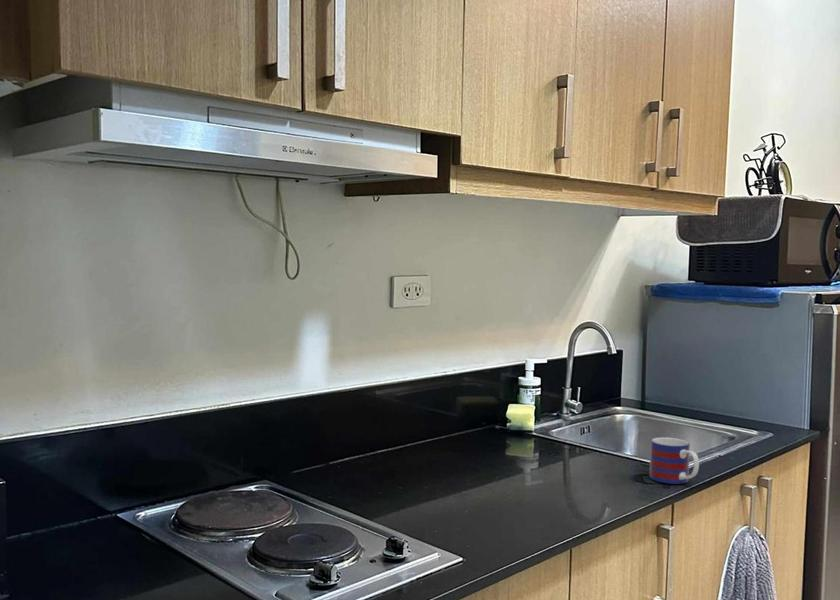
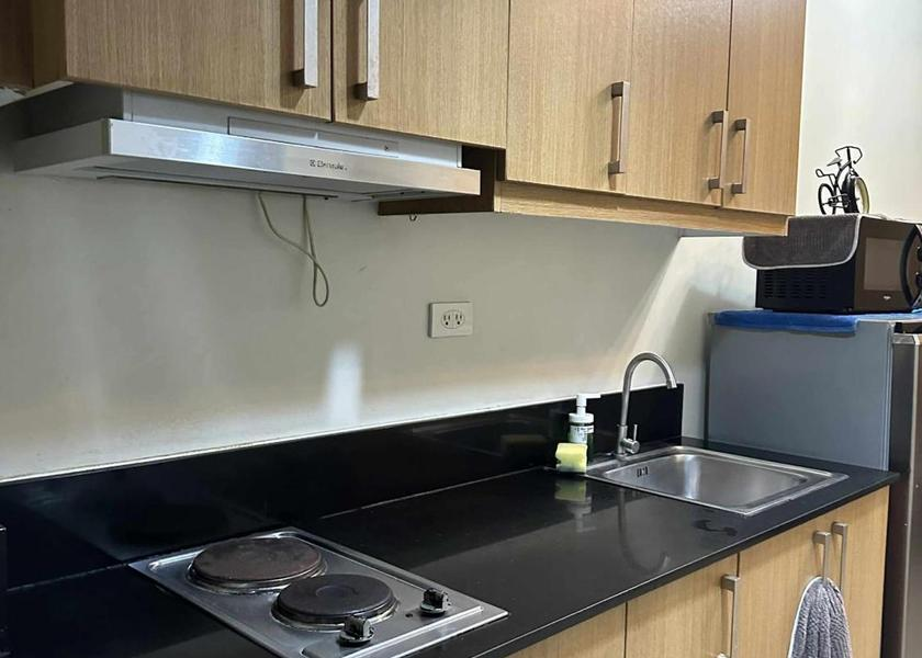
- mug [649,436,700,485]
